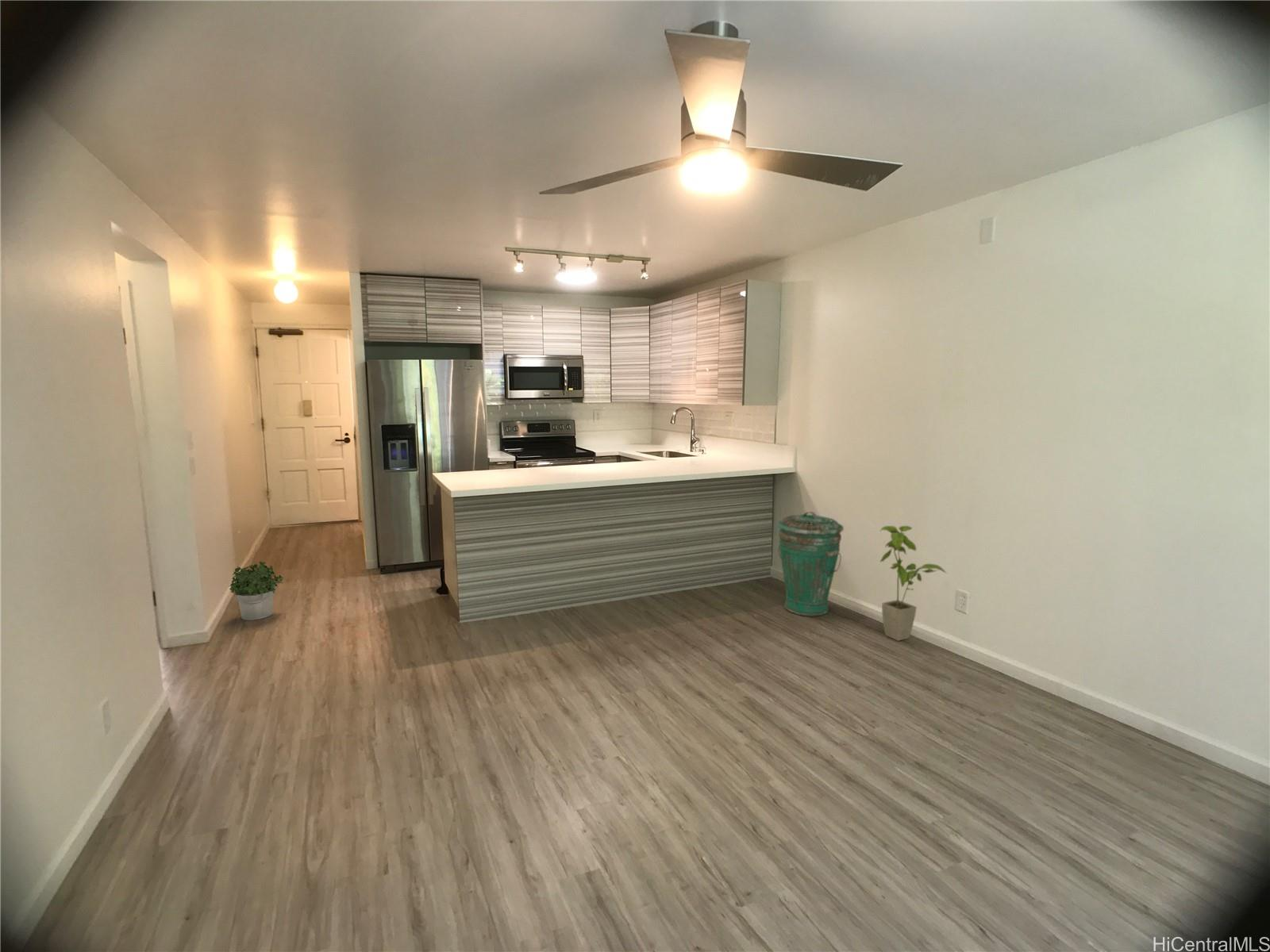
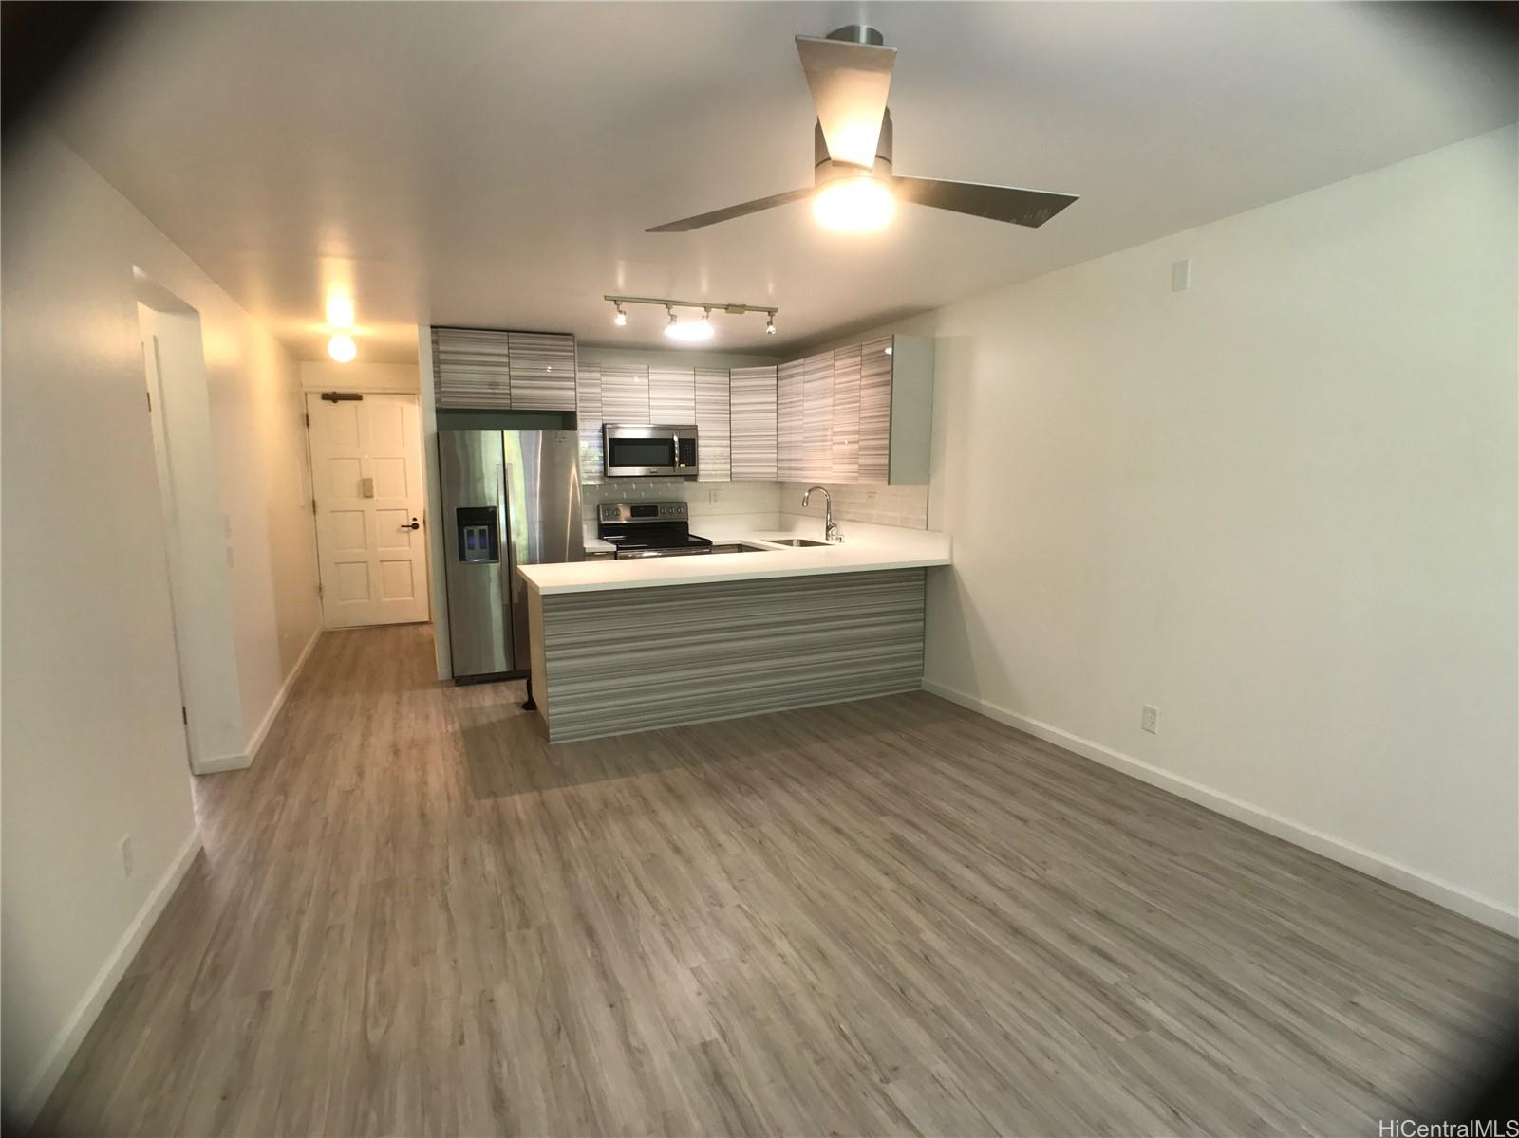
- trash can [776,511,845,617]
- house plant [879,525,947,642]
- potted plant [229,561,284,621]
